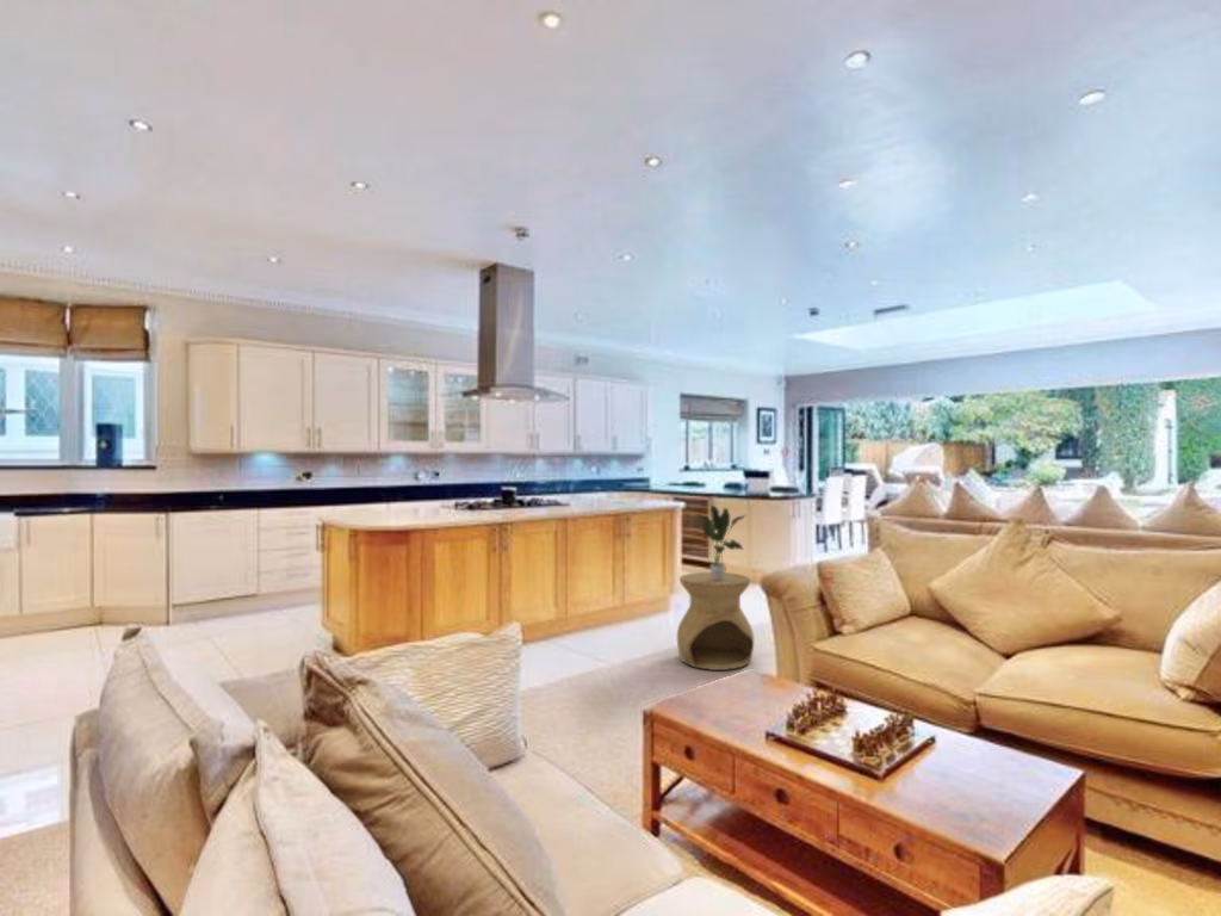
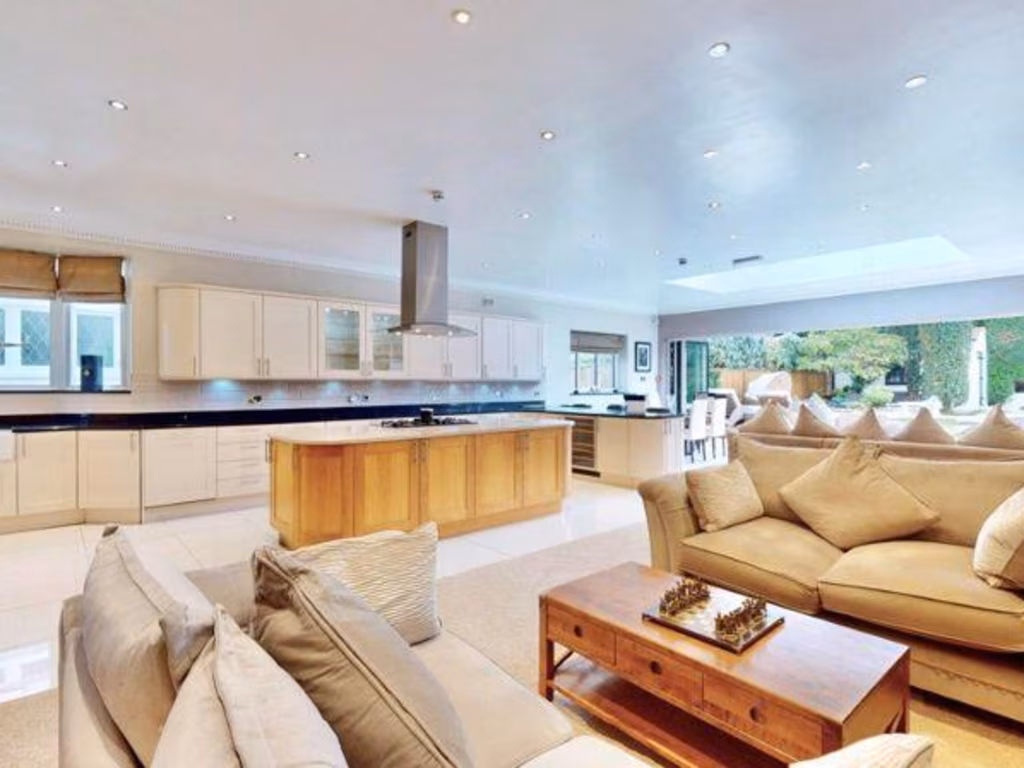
- potted plant [695,503,748,581]
- side table [676,571,755,671]
